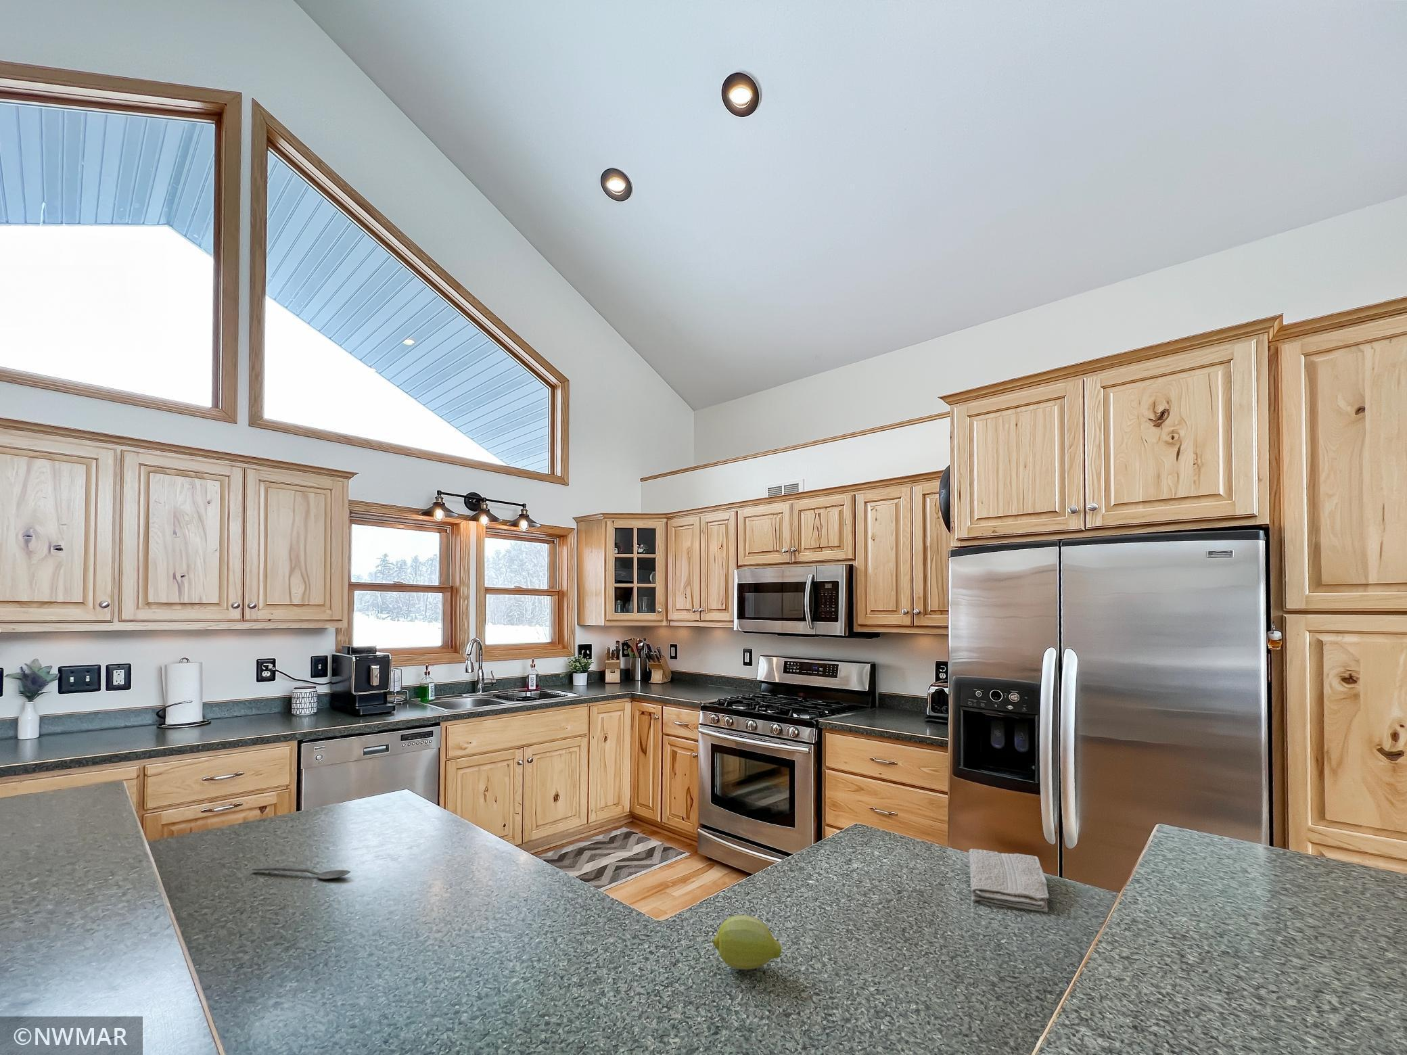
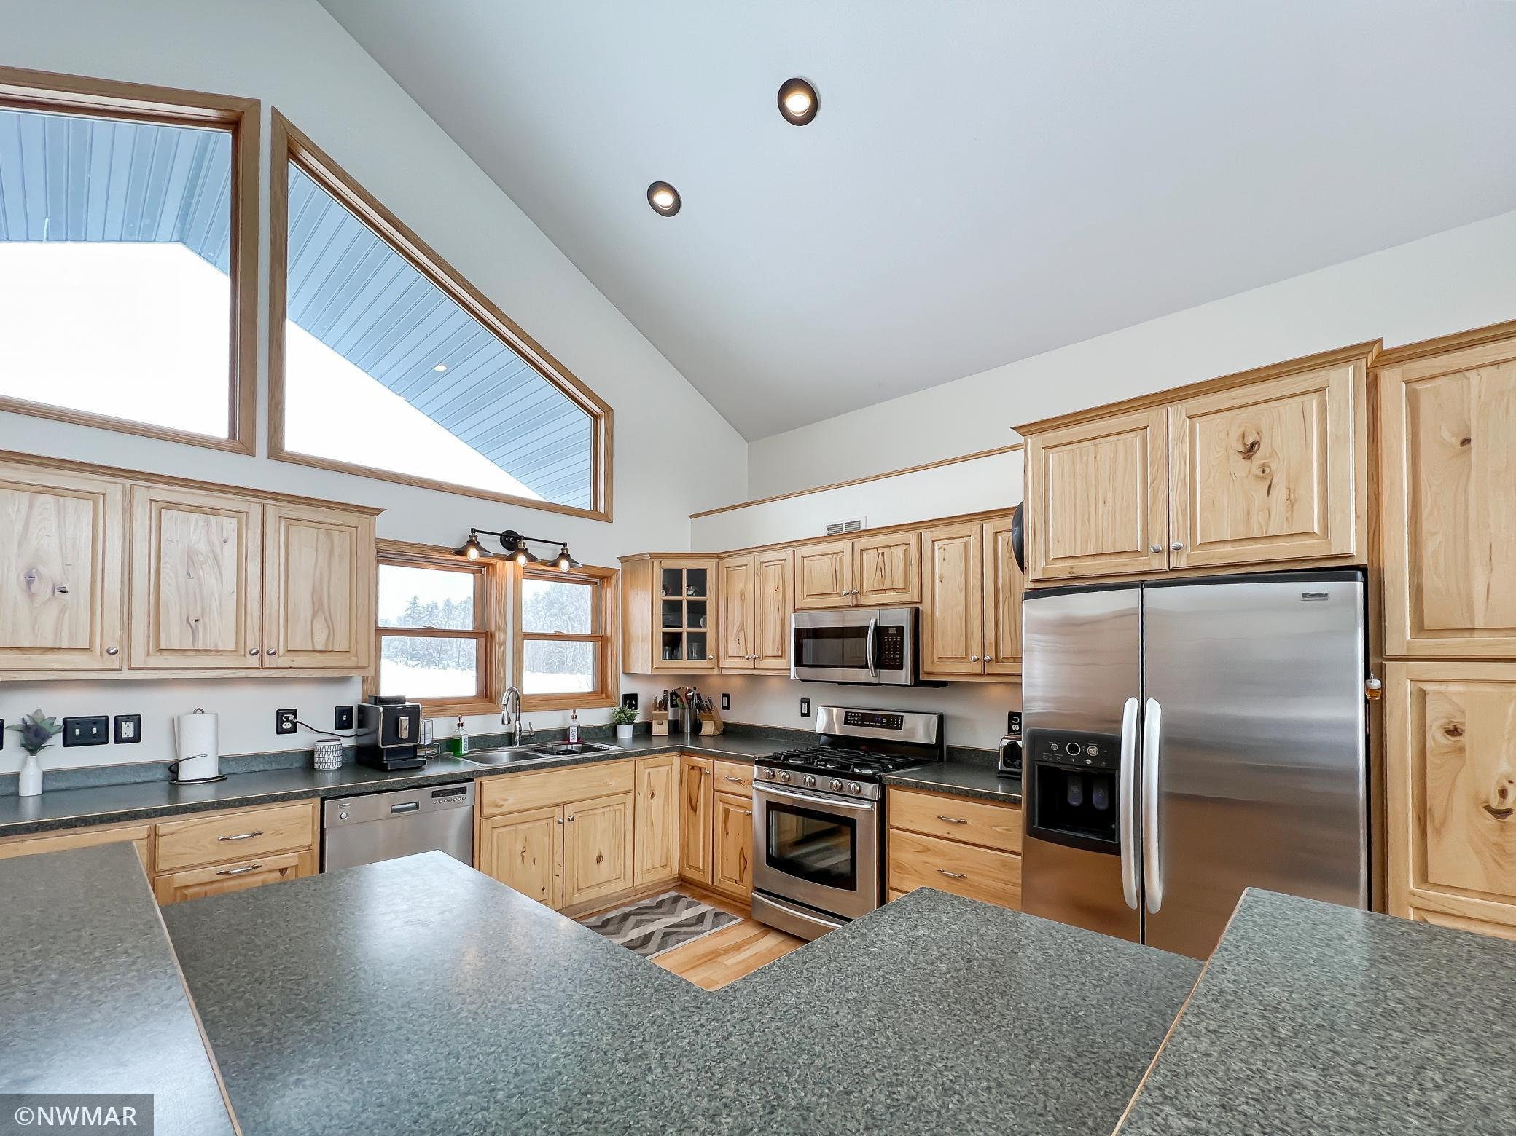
- washcloth [967,848,1050,913]
- spoon [251,865,351,880]
- fruit [711,914,782,971]
